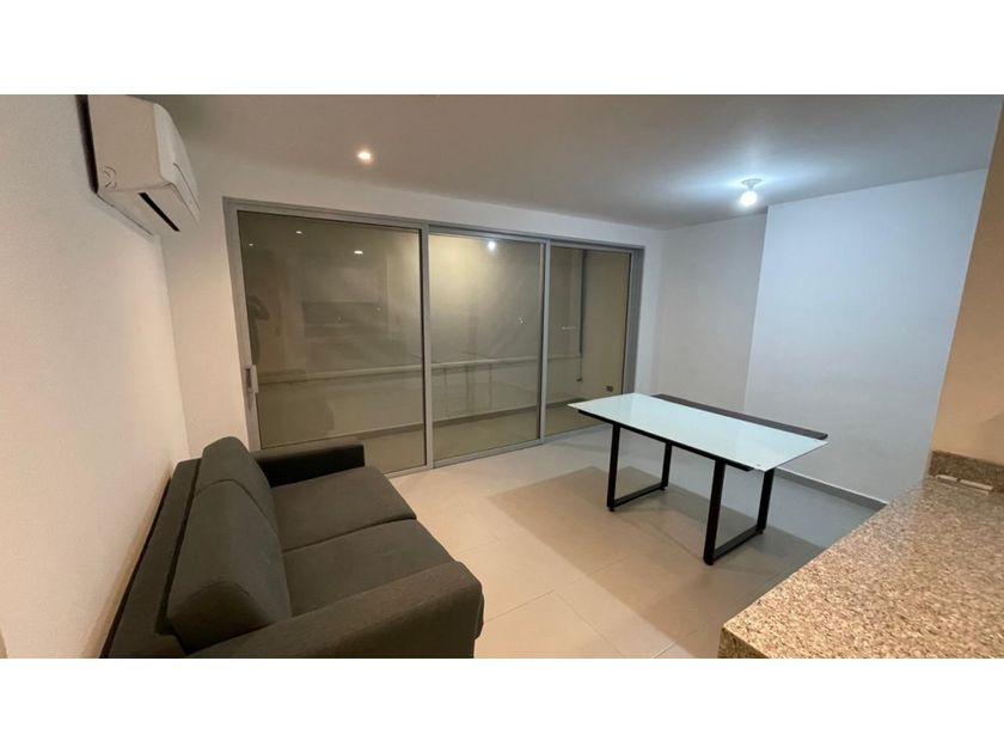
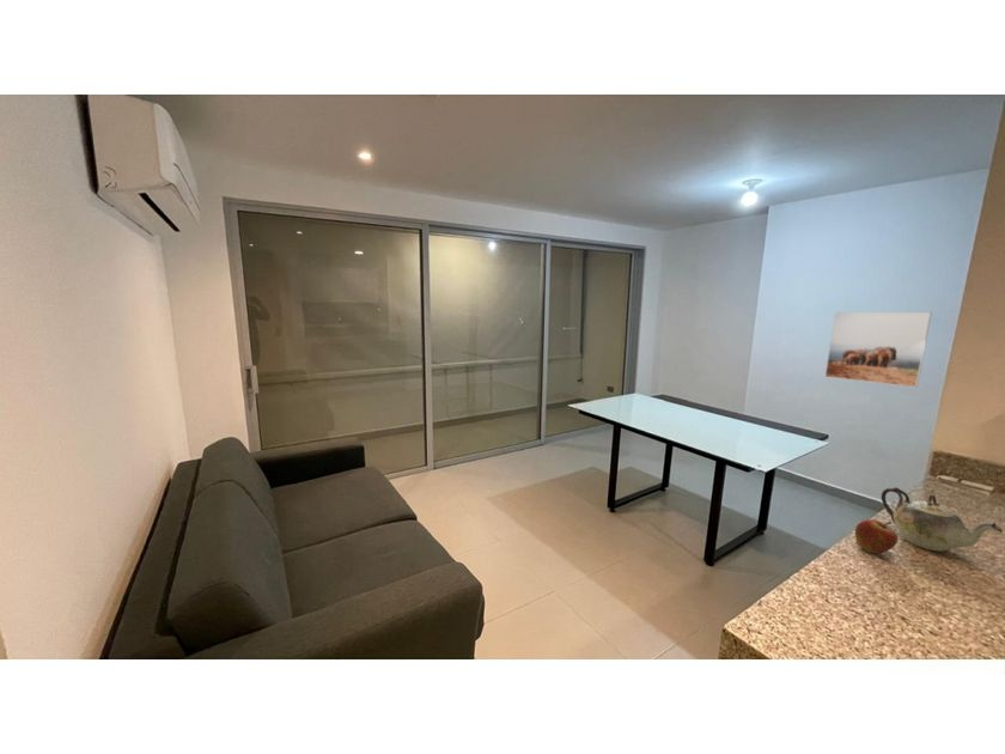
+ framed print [824,311,933,389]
+ fruit [854,518,899,554]
+ teapot [881,486,1004,552]
